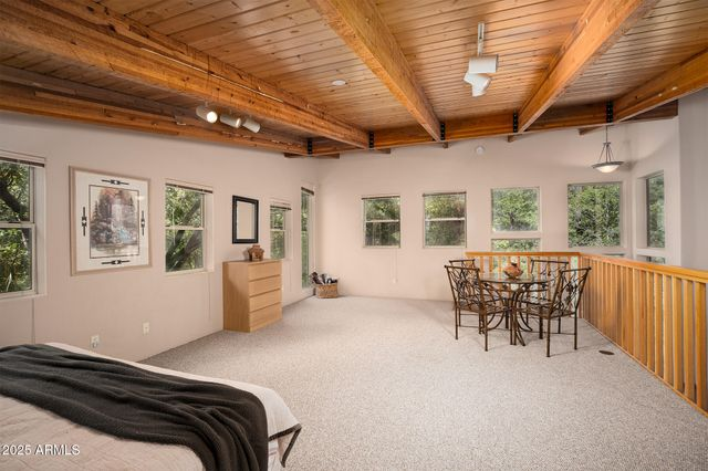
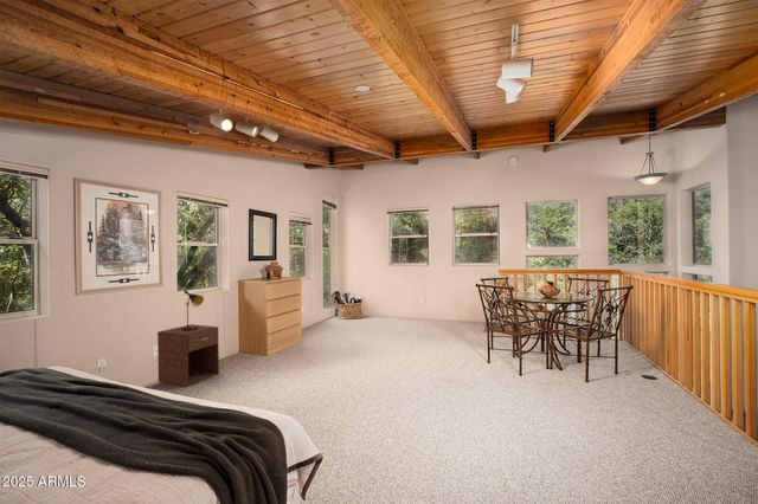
+ nightstand [156,323,220,388]
+ table lamp [182,289,205,331]
